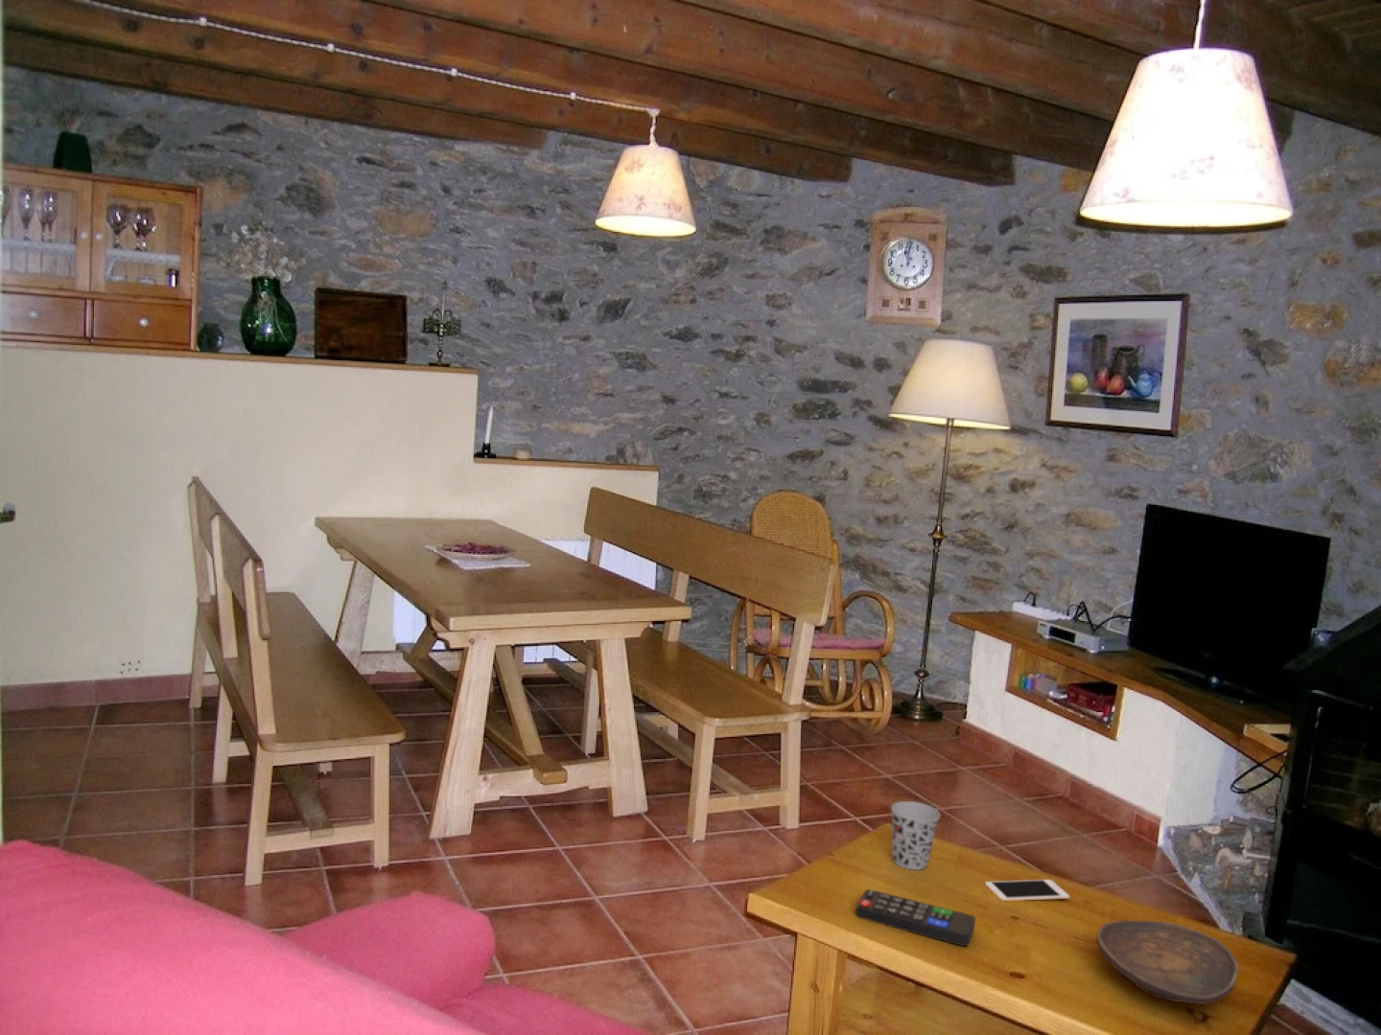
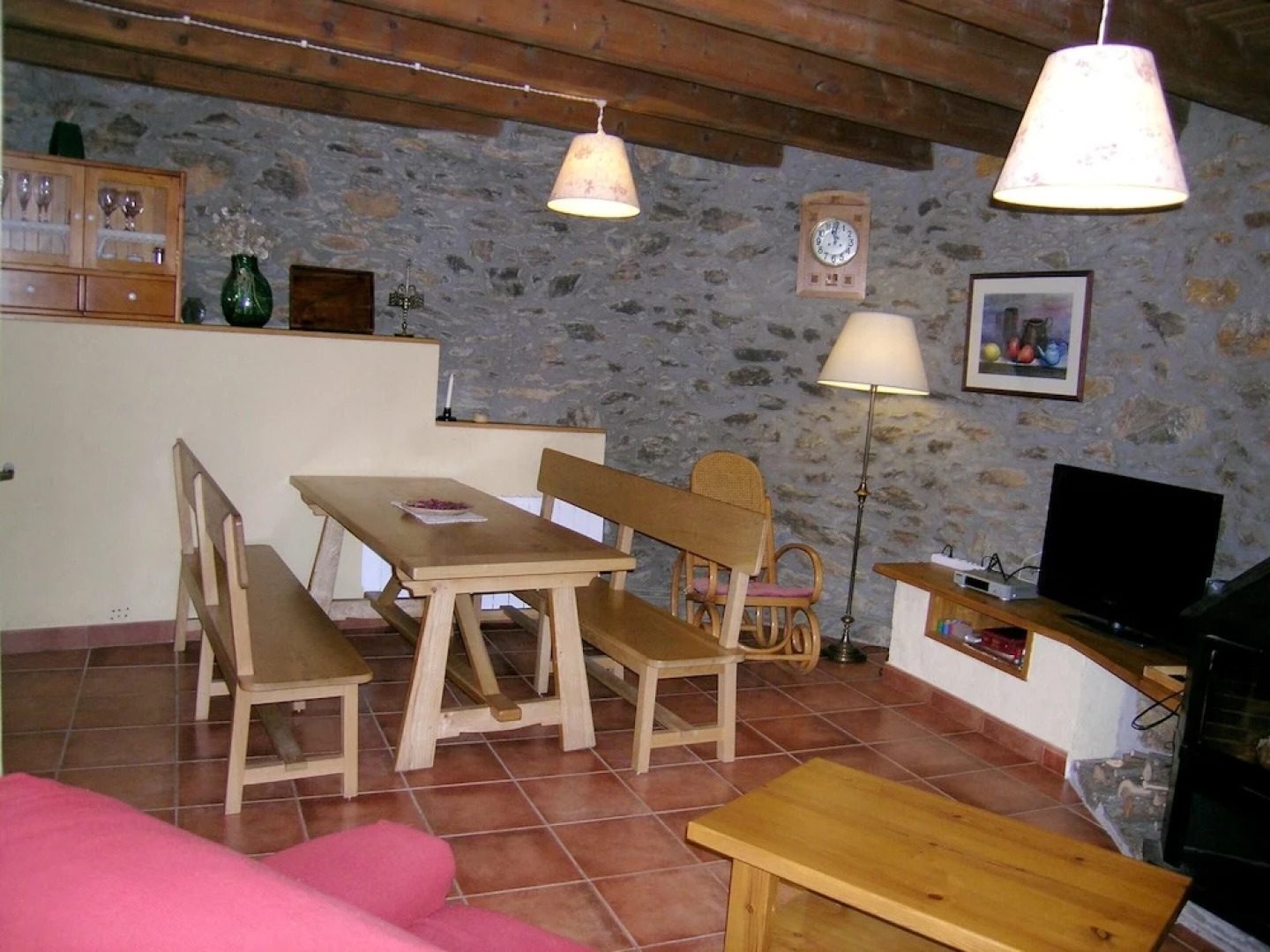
- cell phone [984,878,1070,901]
- cup [889,800,942,871]
- remote control [855,888,976,947]
- decorative bowl [1096,920,1240,1006]
